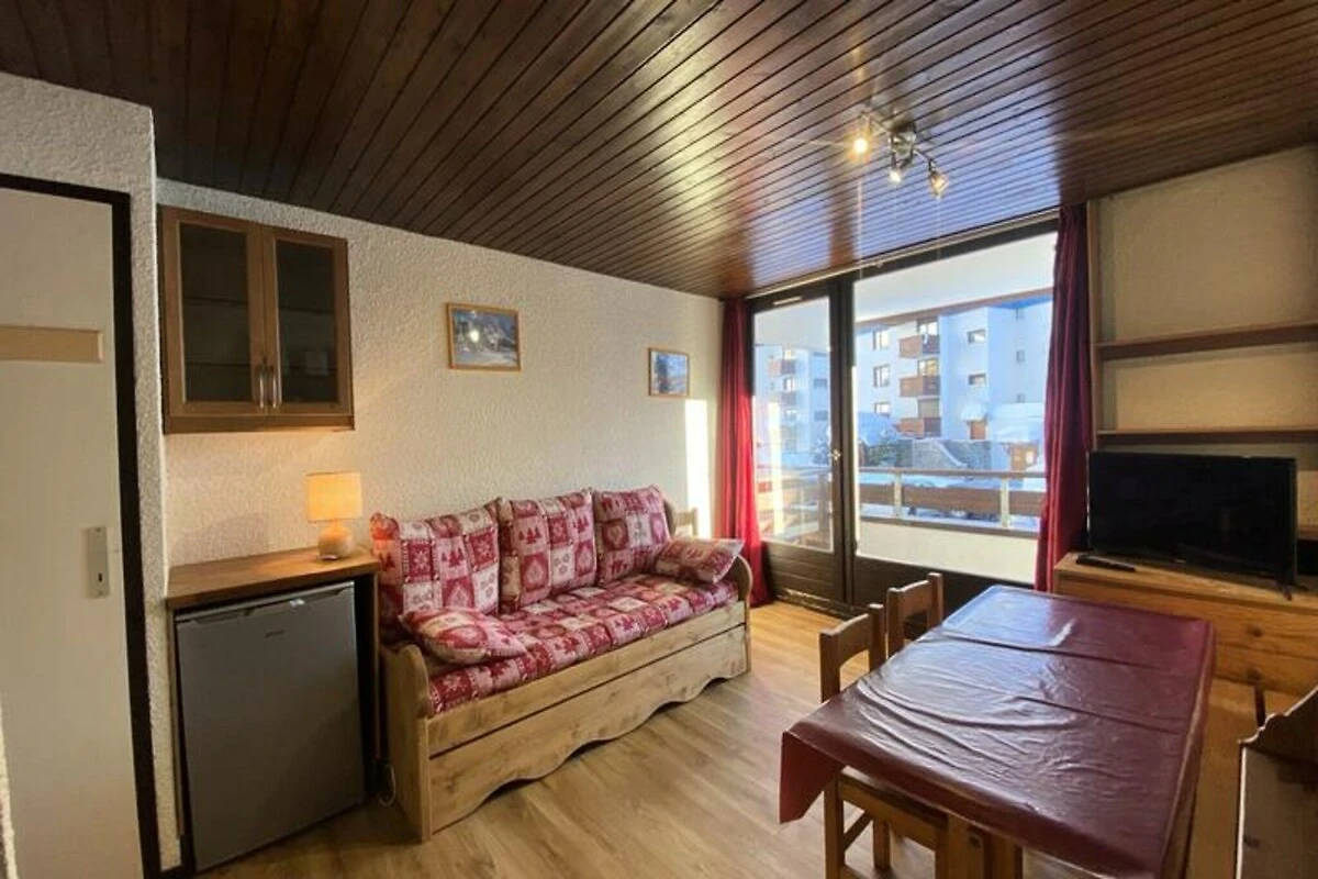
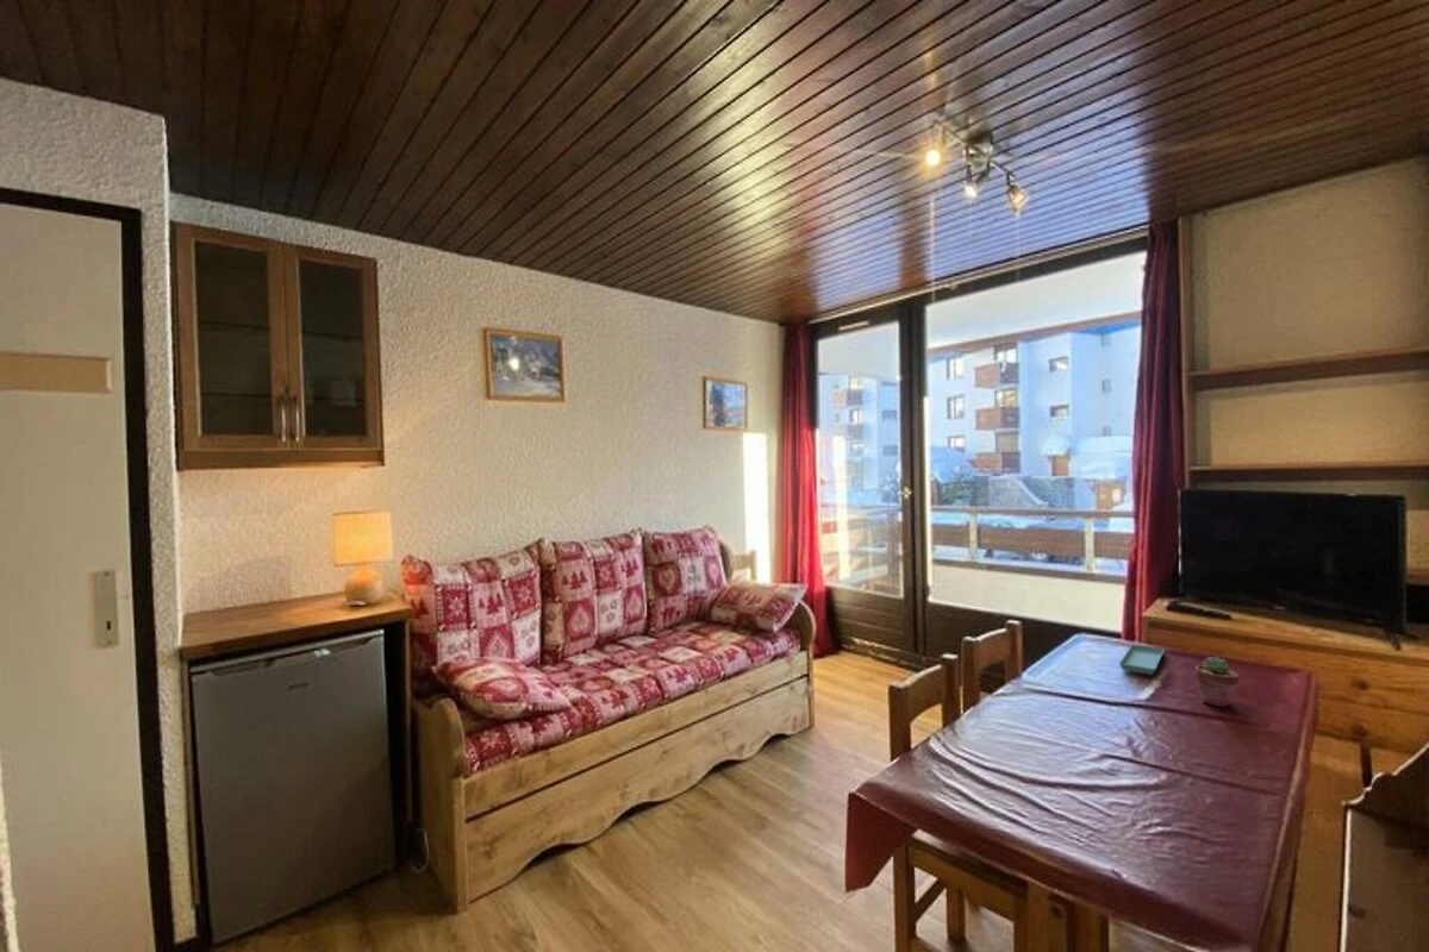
+ saucer [1118,644,1166,676]
+ potted succulent [1194,656,1240,708]
